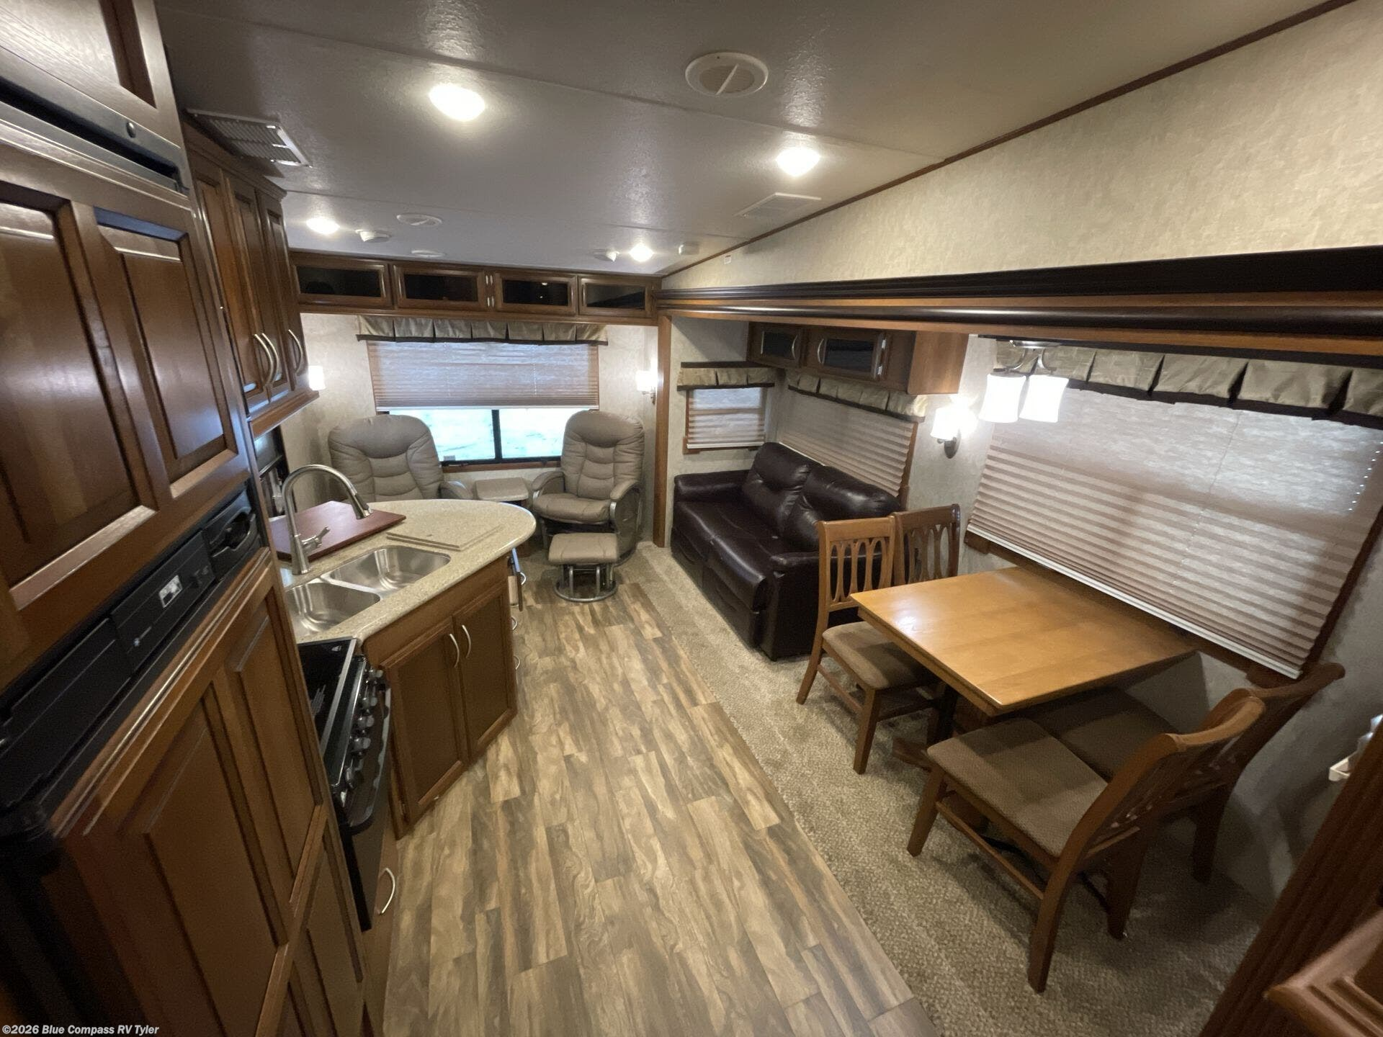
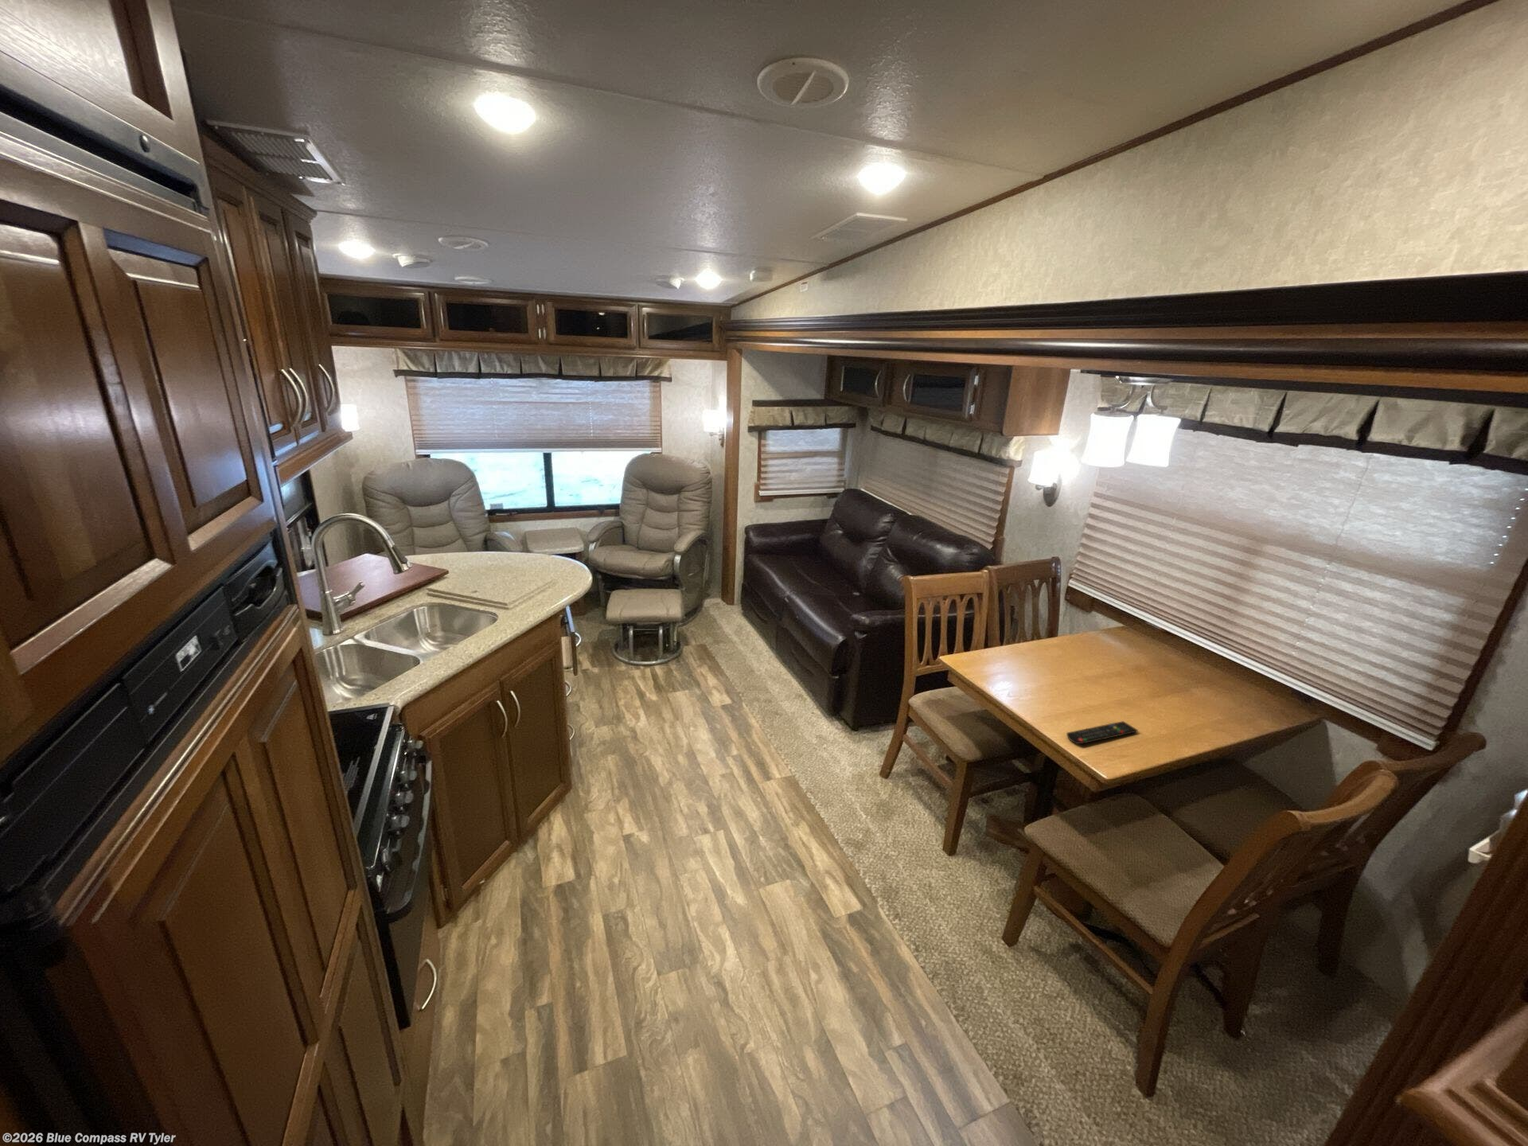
+ remote control [1066,720,1139,745]
